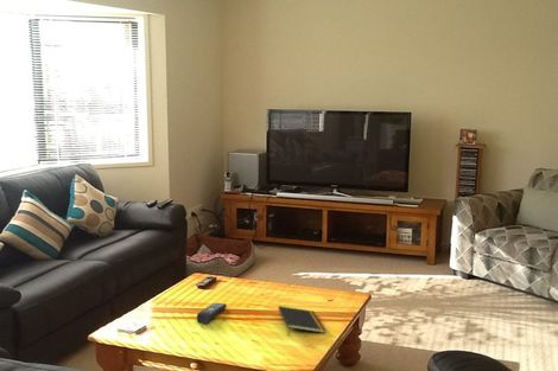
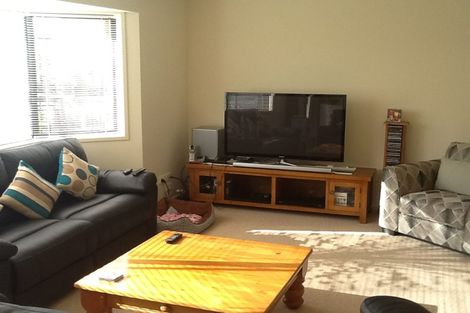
- remote control [196,302,228,325]
- notepad [277,305,326,335]
